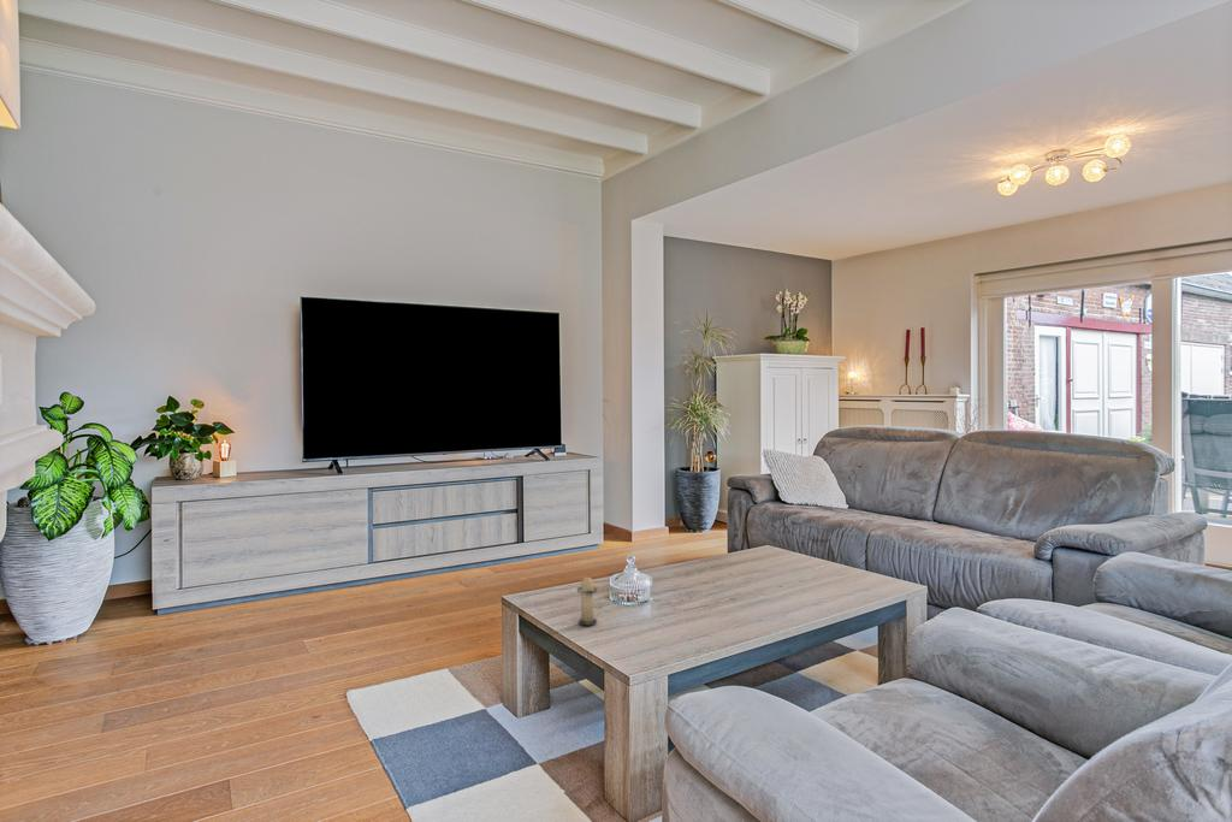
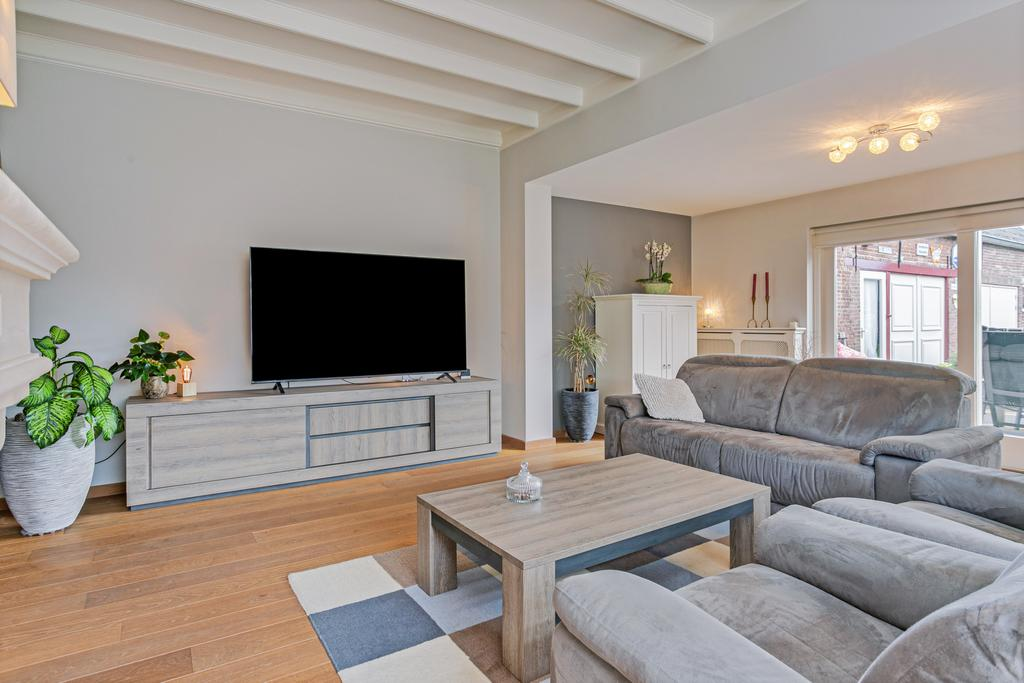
- candle [576,575,599,627]
